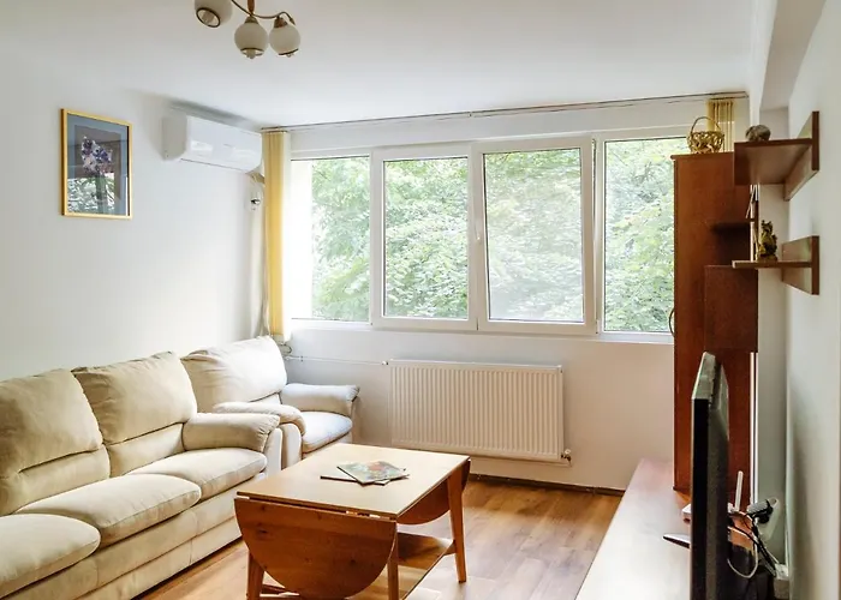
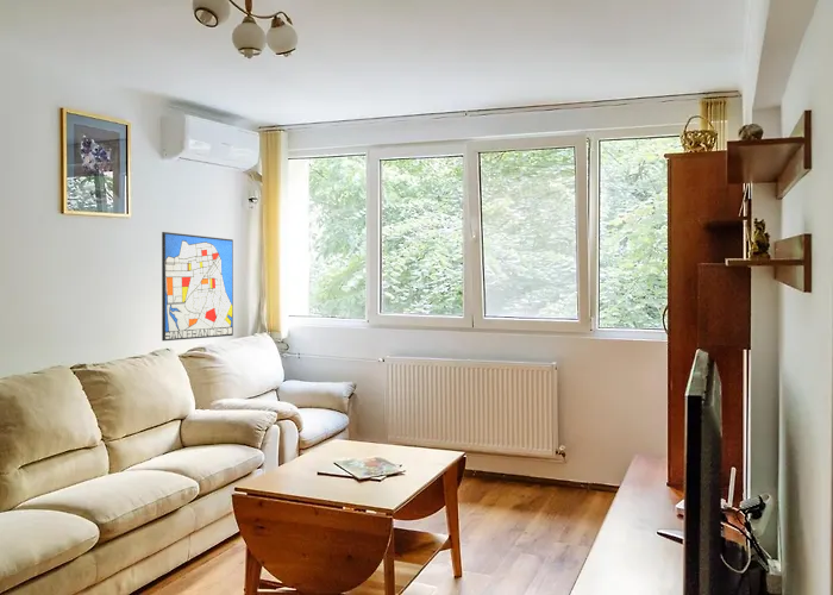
+ wall art [161,231,234,342]
